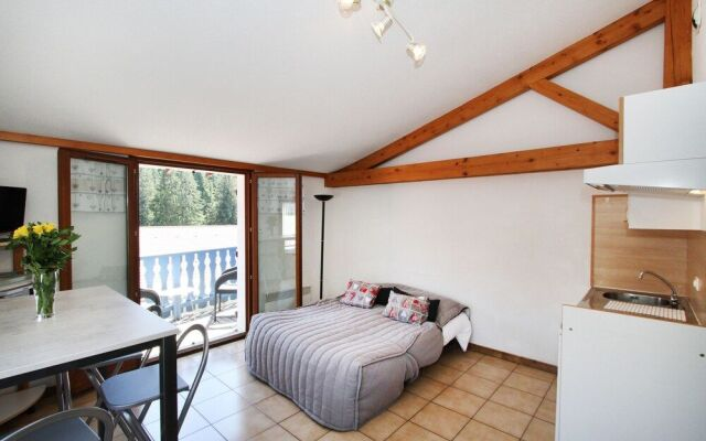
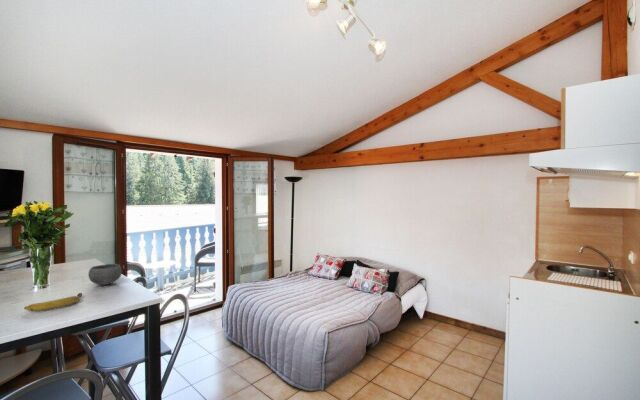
+ fruit [23,292,83,312]
+ bowl [87,263,123,286]
